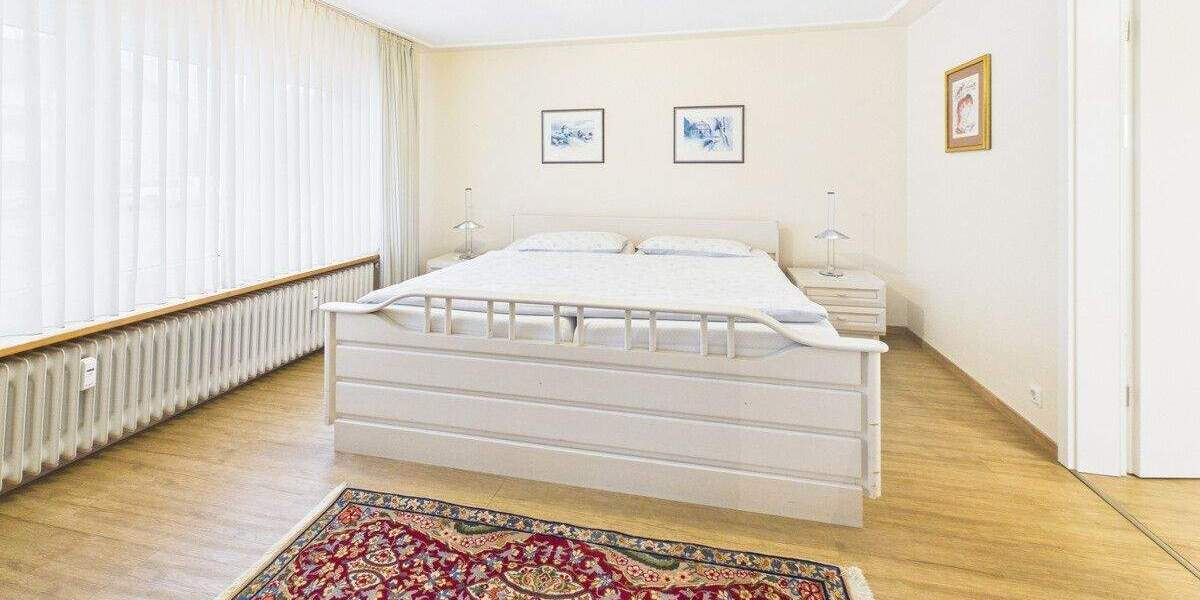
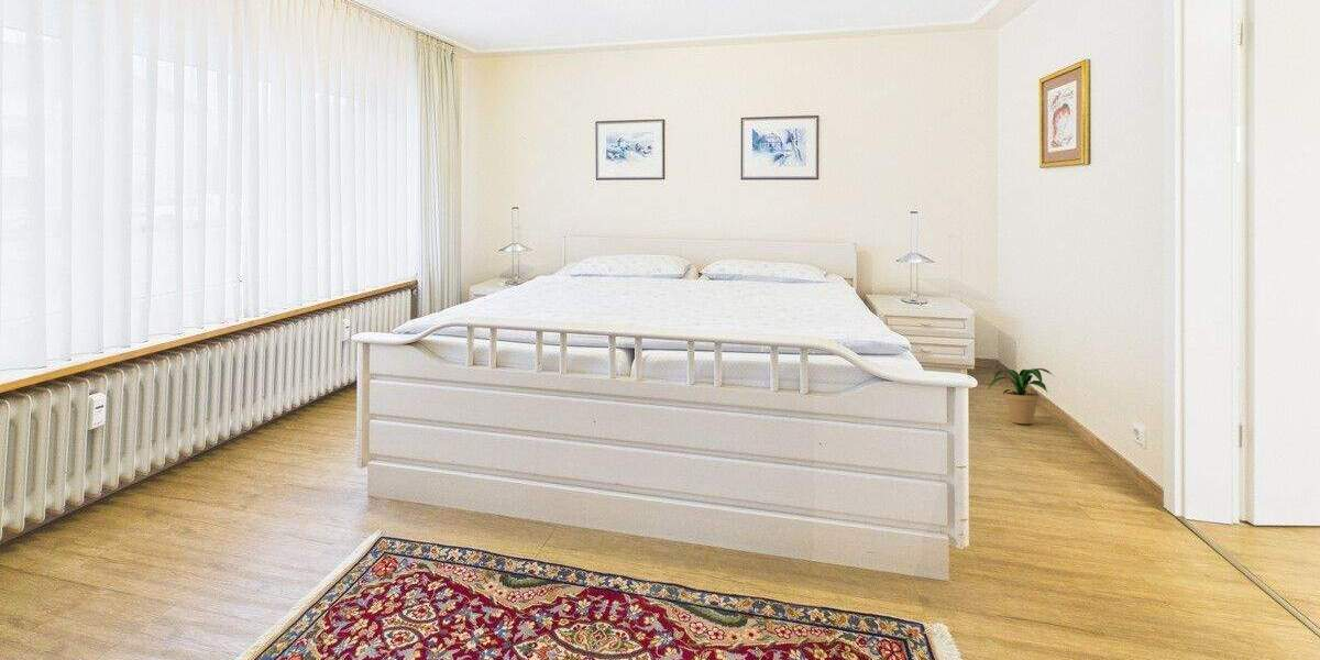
+ potted plant [987,367,1054,425]
